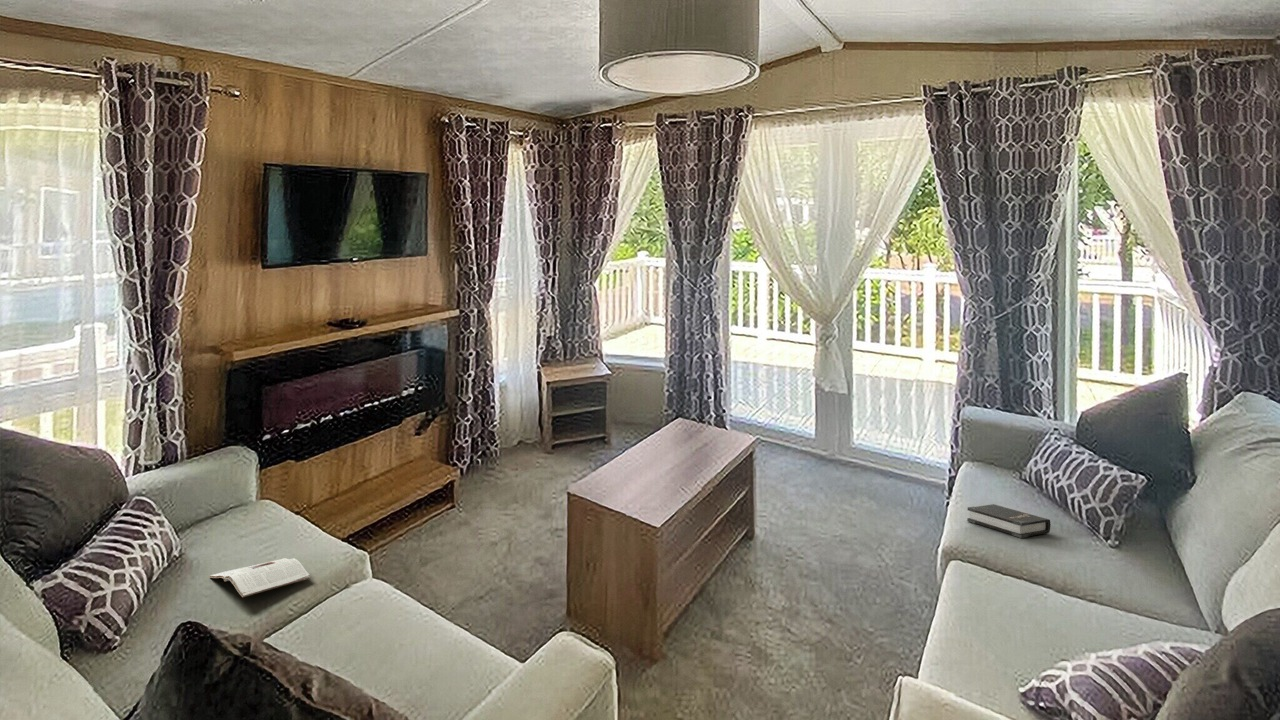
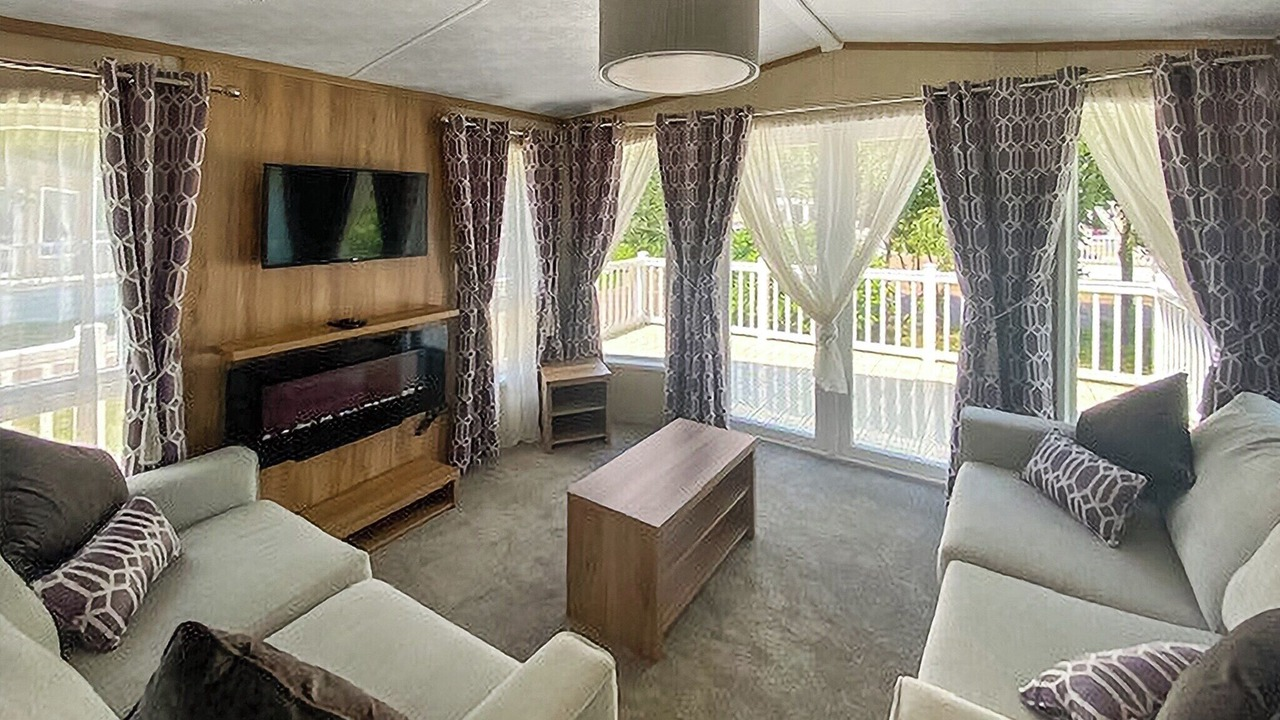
- magazine [209,558,311,598]
- hardback book [966,503,1051,539]
